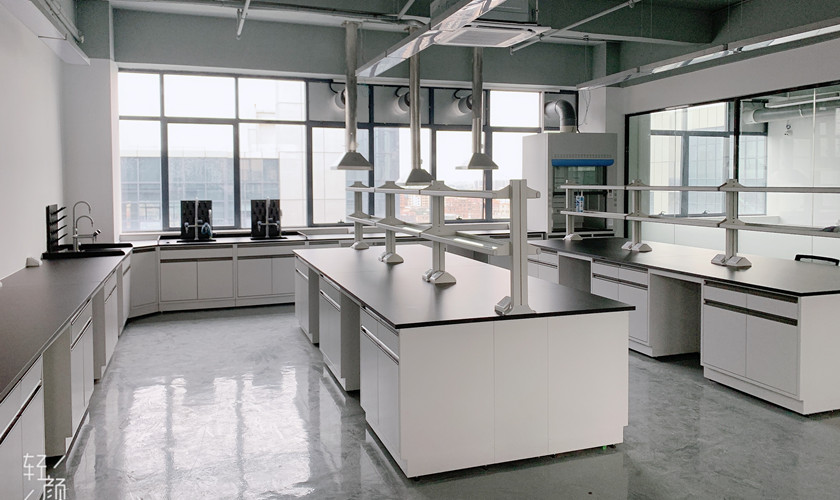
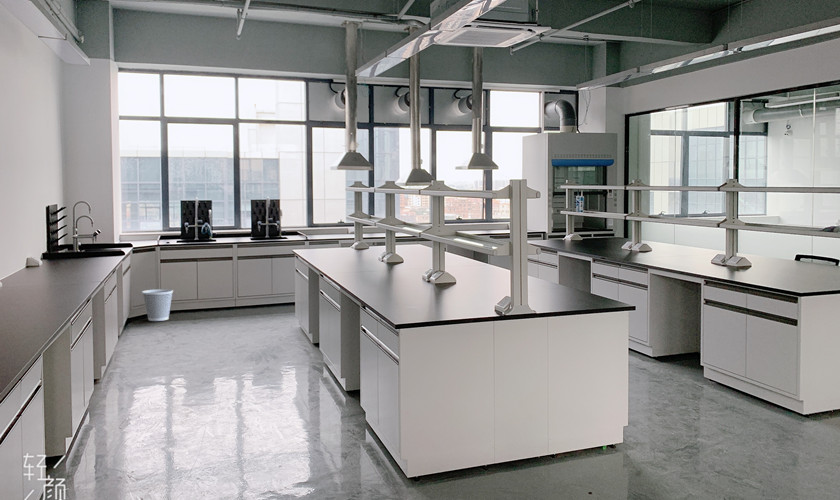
+ wastebasket [141,288,174,322]
